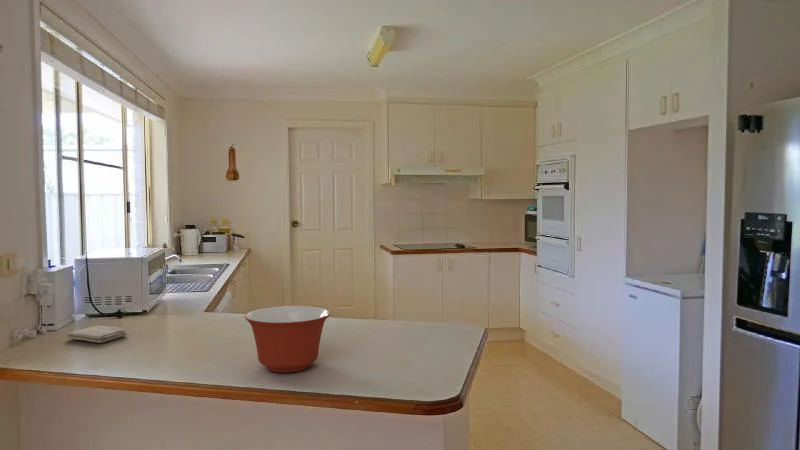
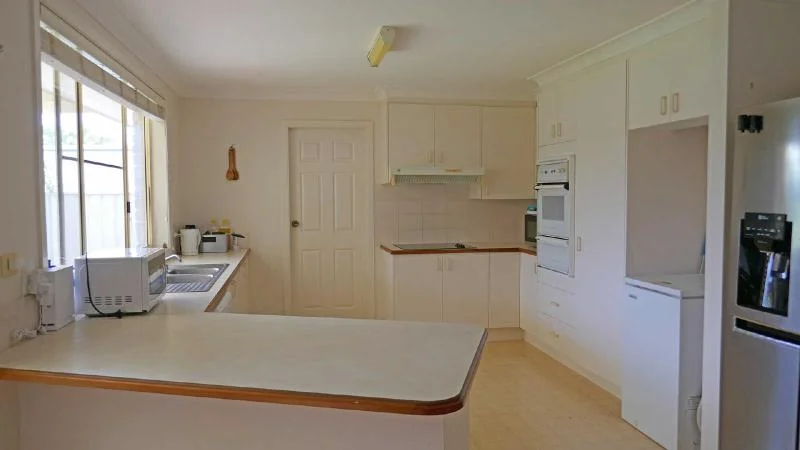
- washcloth [65,324,128,344]
- mixing bowl [244,305,331,374]
